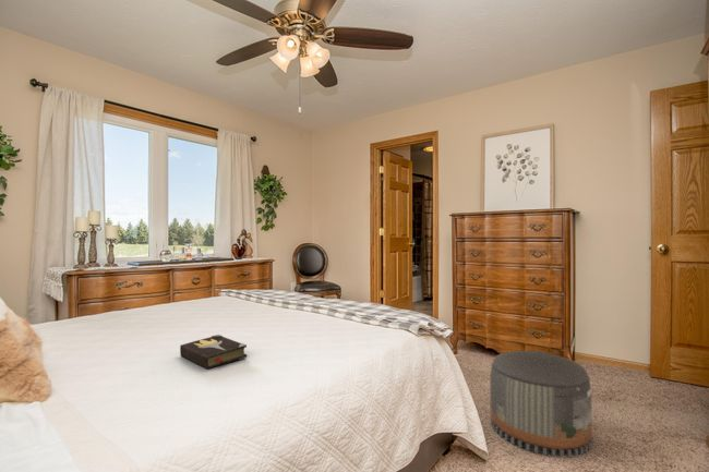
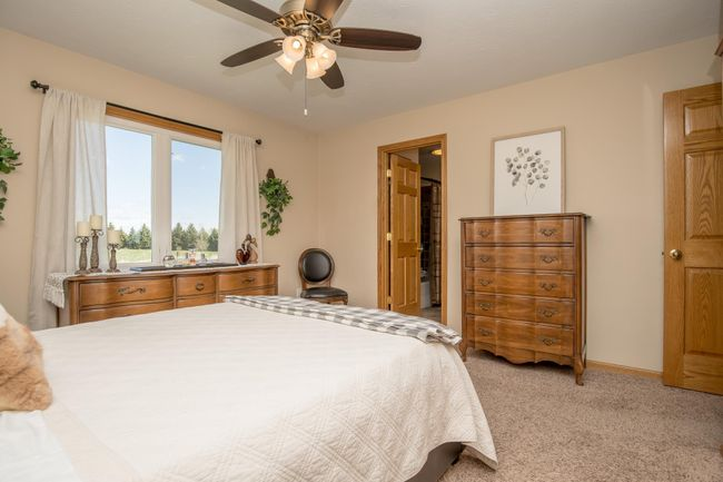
- pouf [489,350,593,458]
- hardback book [179,334,248,370]
